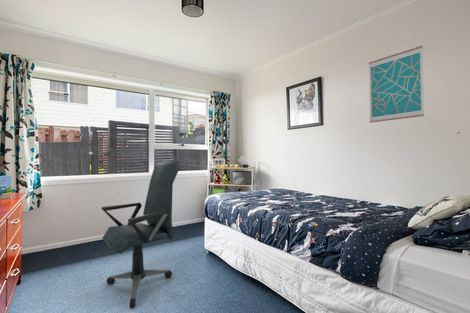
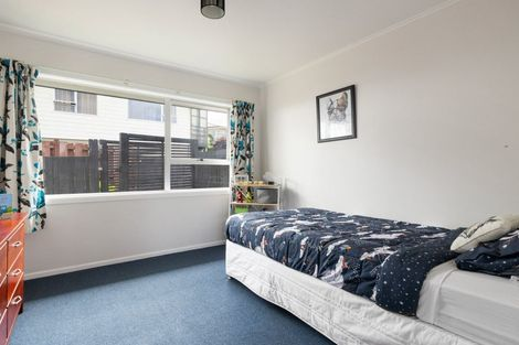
- wall art [368,45,425,124]
- office chair [100,160,181,309]
